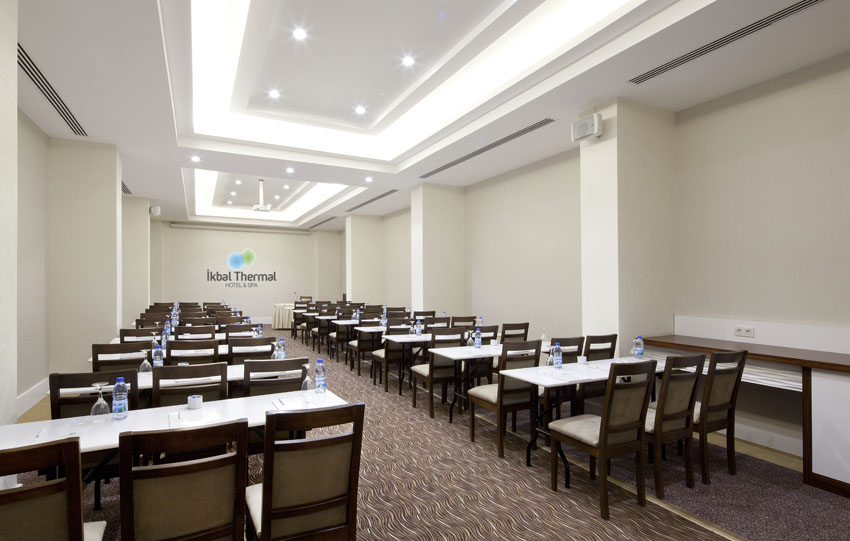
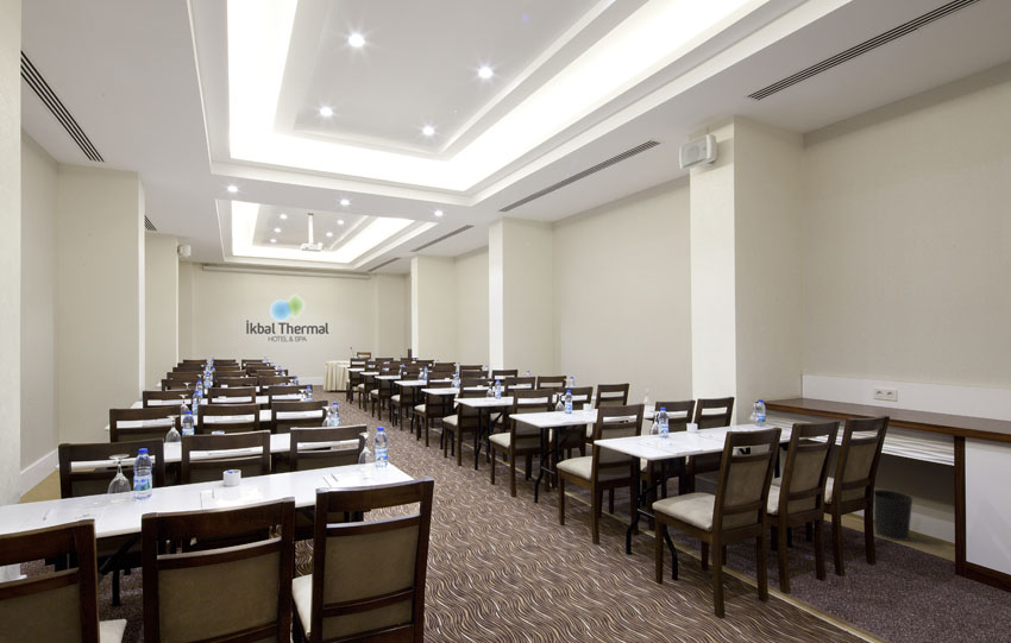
+ wastebasket [873,488,915,542]
